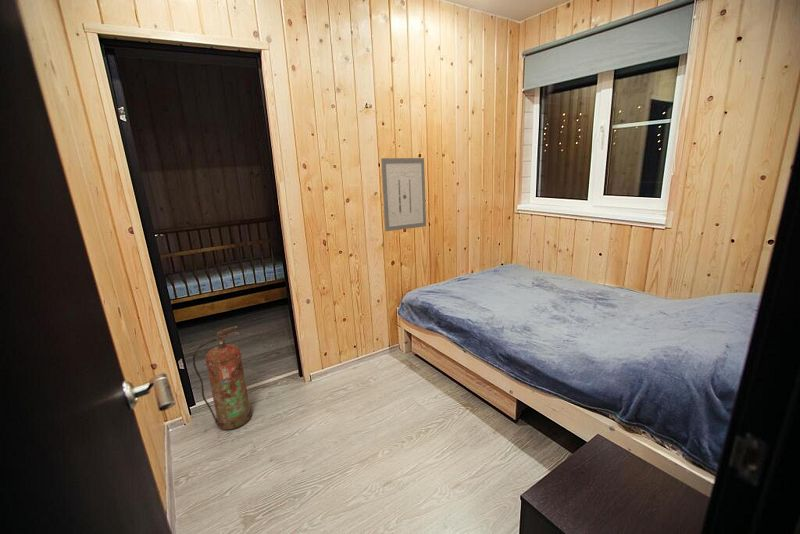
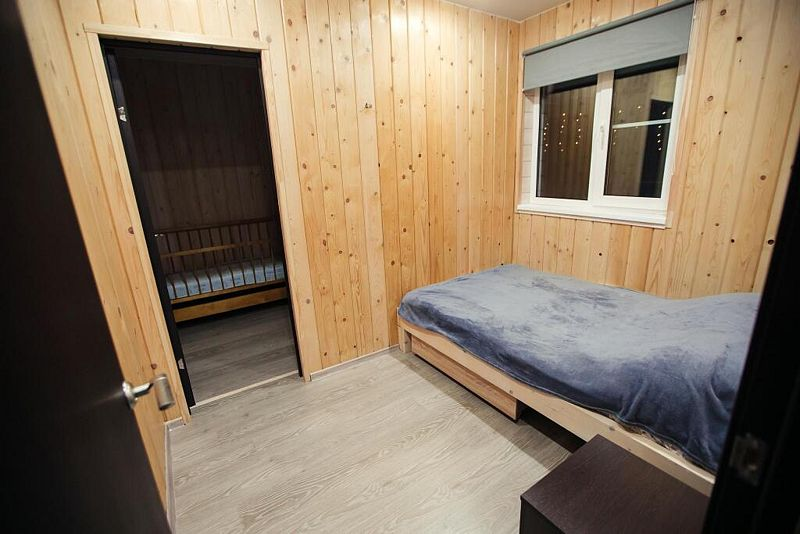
- fire extinguisher [192,325,253,430]
- wall art [380,157,427,232]
